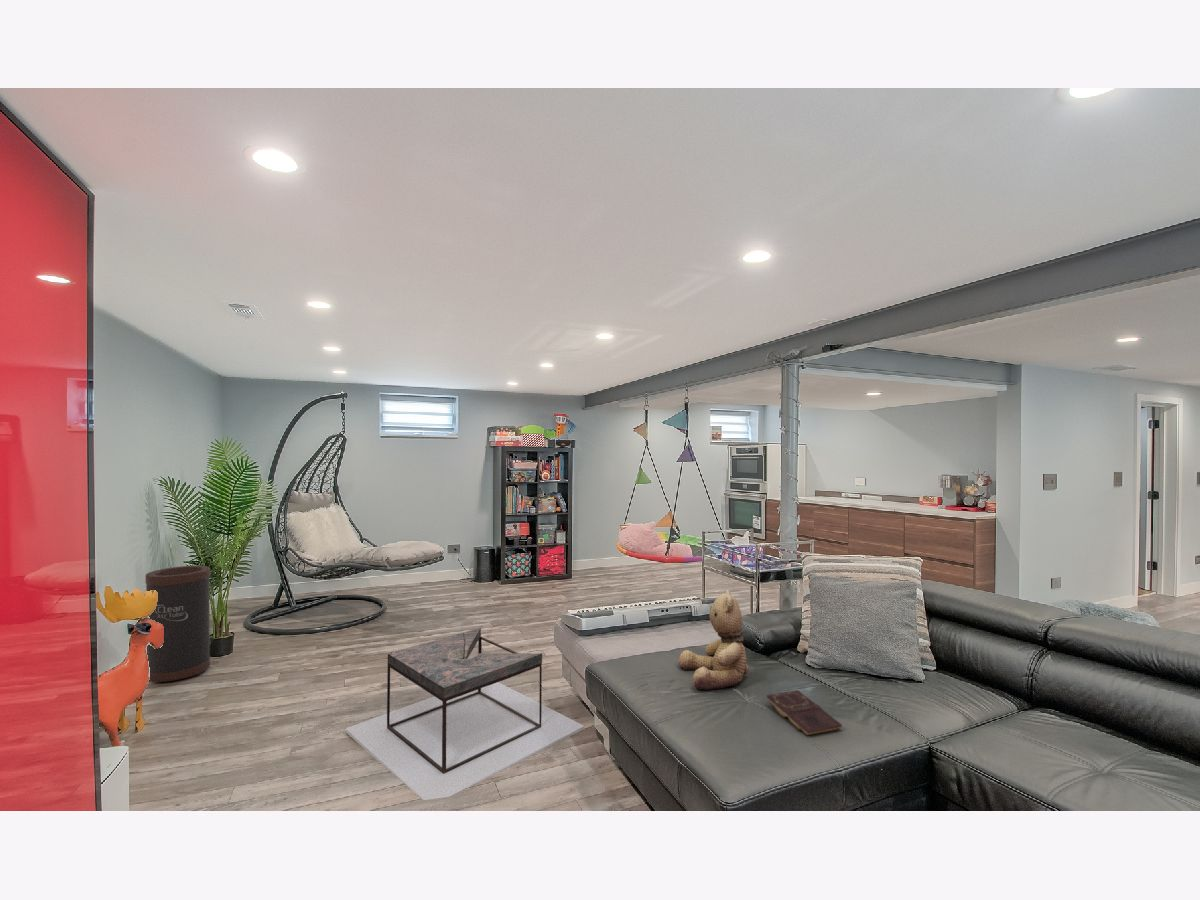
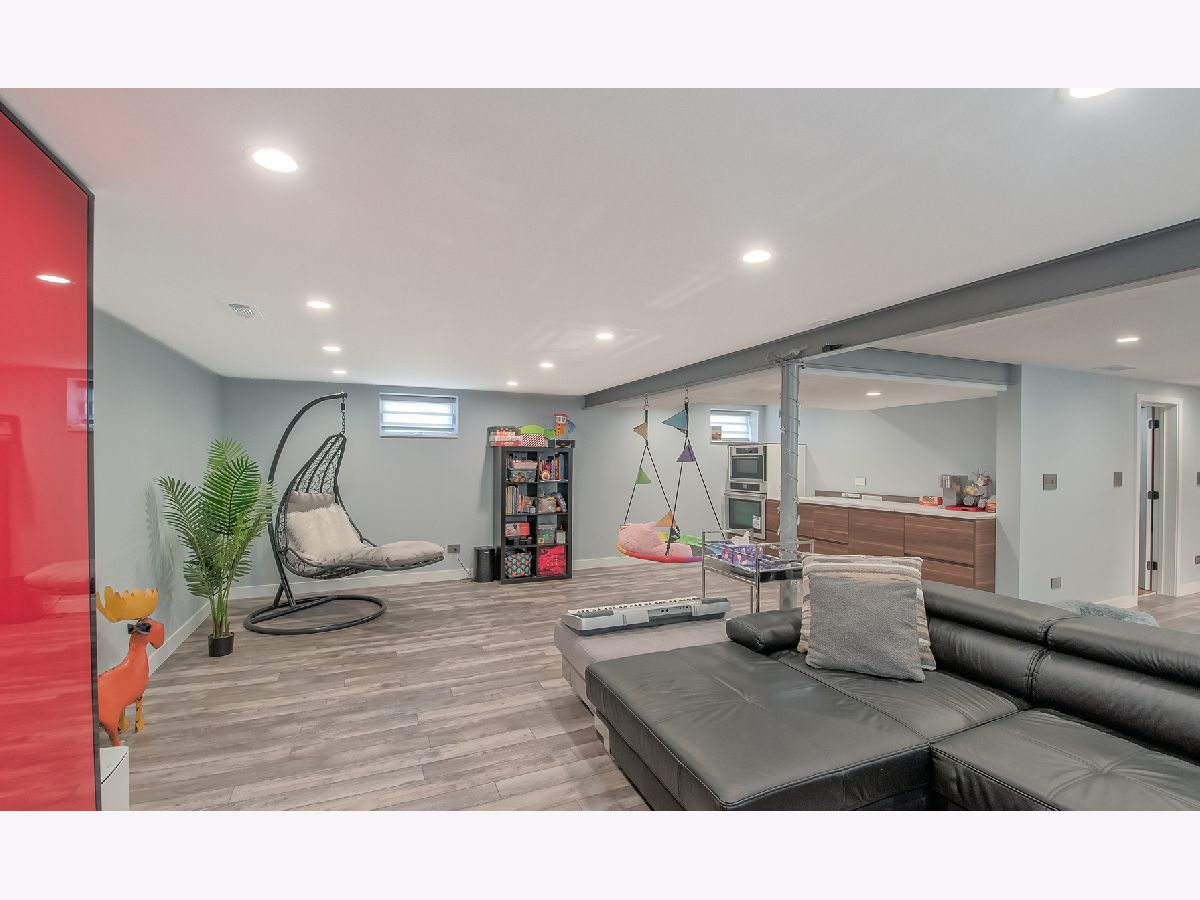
- teddy bear [678,589,749,691]
- coffee table [344,627,585,801]
- trash can [144,565,211,683]
- book [766,689,843,736]
